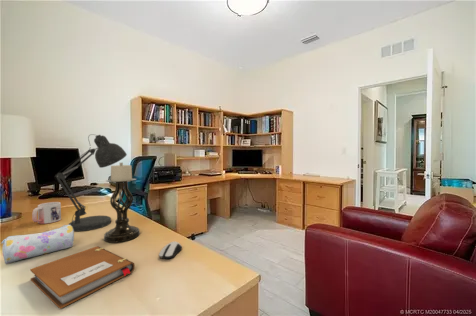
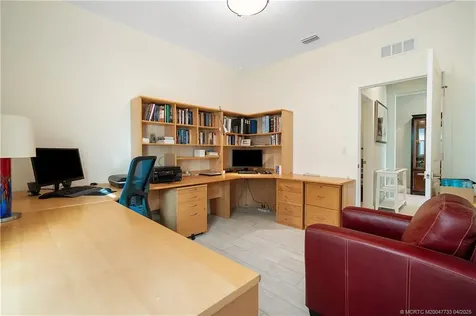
- computer mouse [158,241,183,260]
- notebook [29,245,136,310]
- desk lamp [53,133,128,232]
- candle holder [103,162,141,244]
- pencil case [0,224,75,265]
- mug [31,201,62,225]
